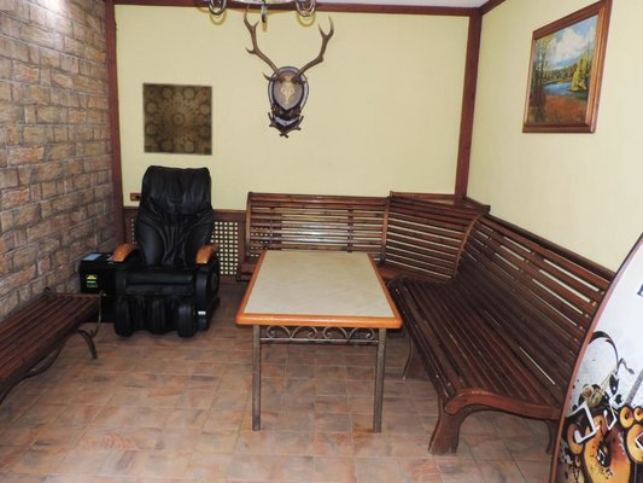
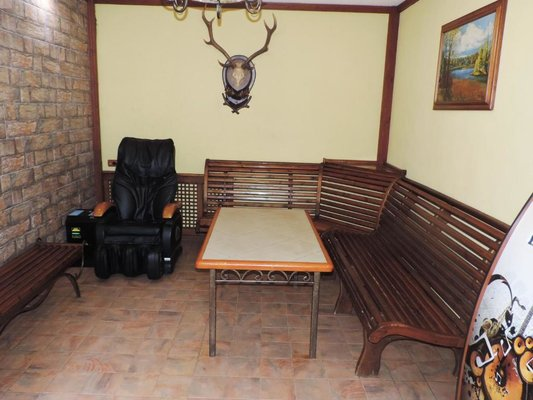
- wall art [141,81,214,157]
